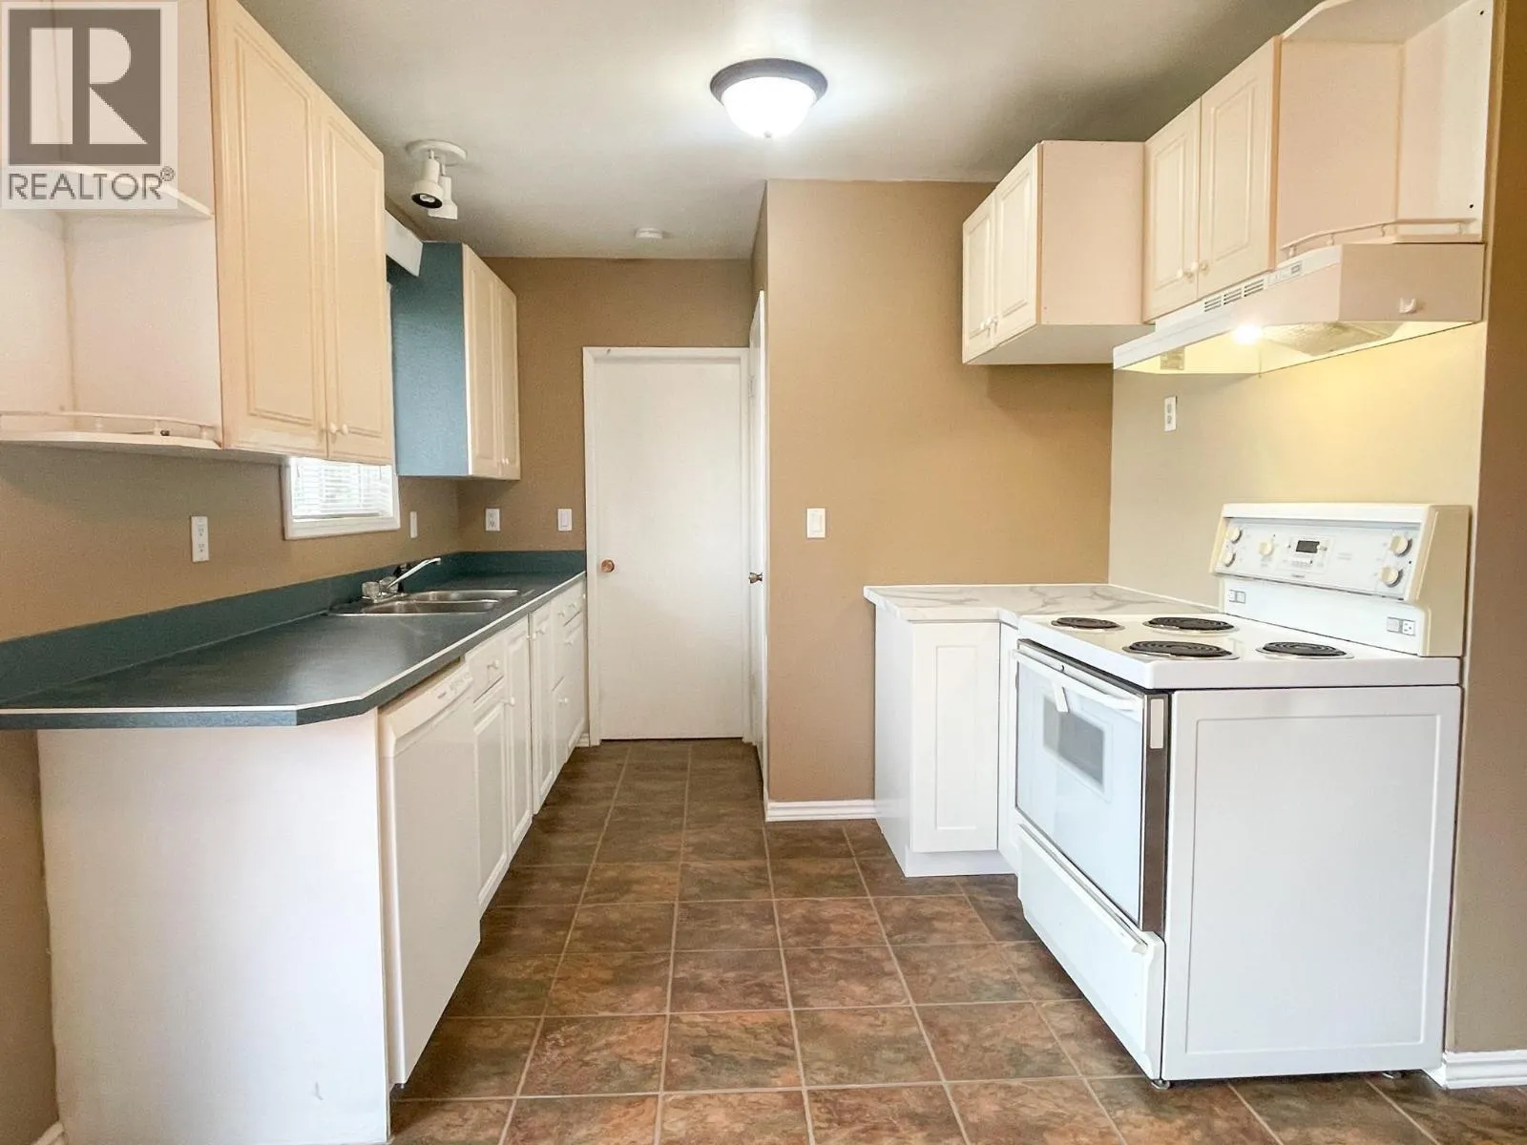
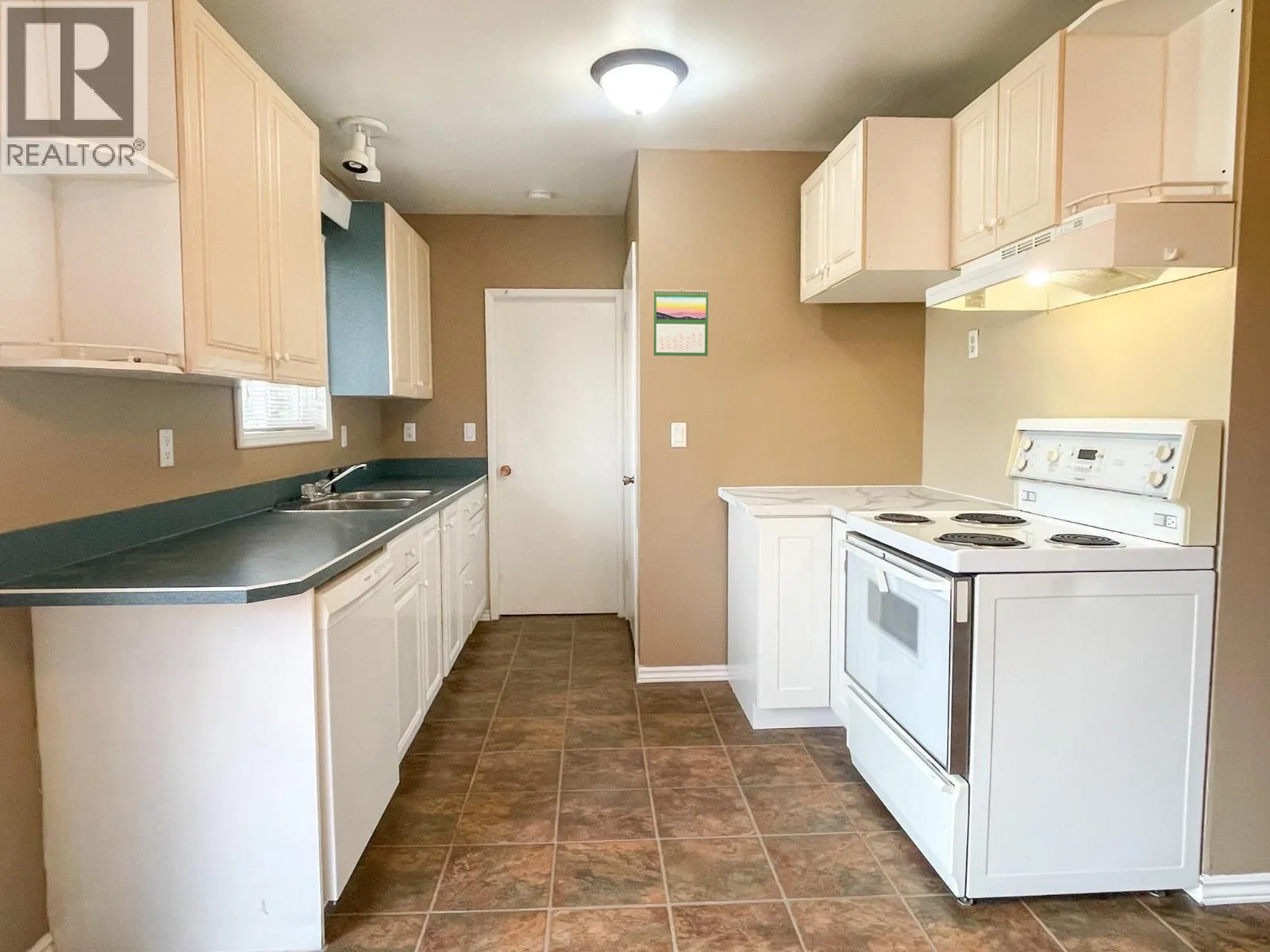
+ calendar [653,288,709,357]
